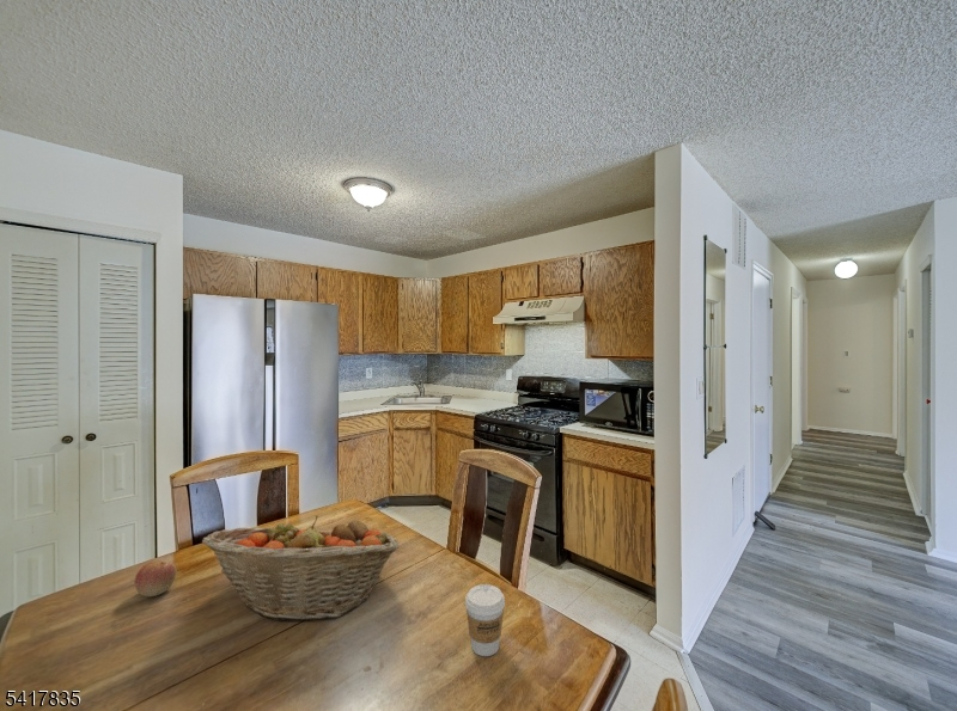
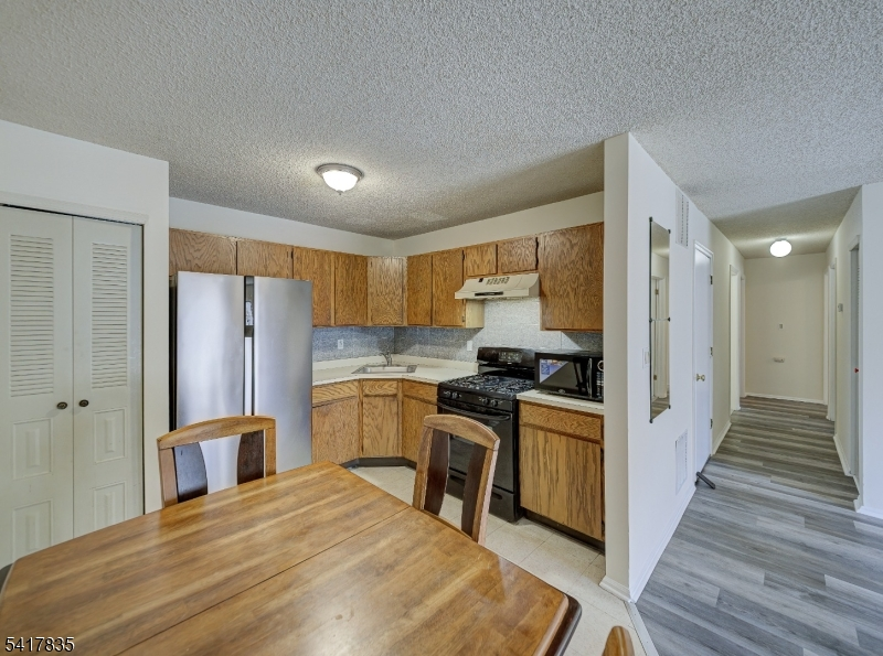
- coffee cup [464,583,506,657]
- fruit basket [201,515,401,623]
- apple [134,560,177,597]
